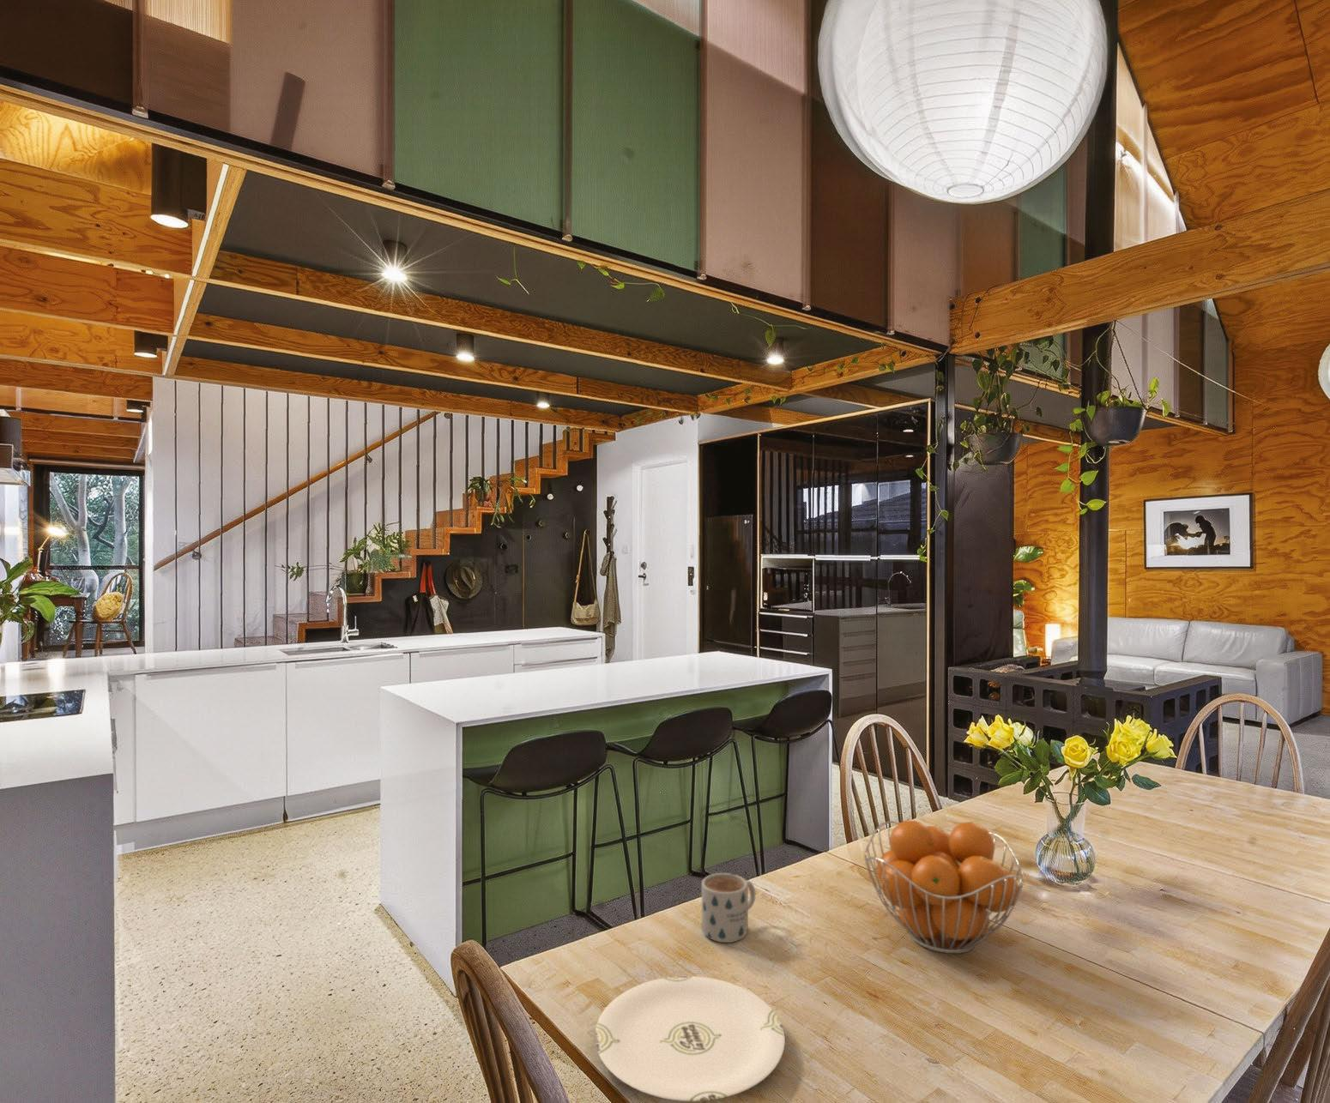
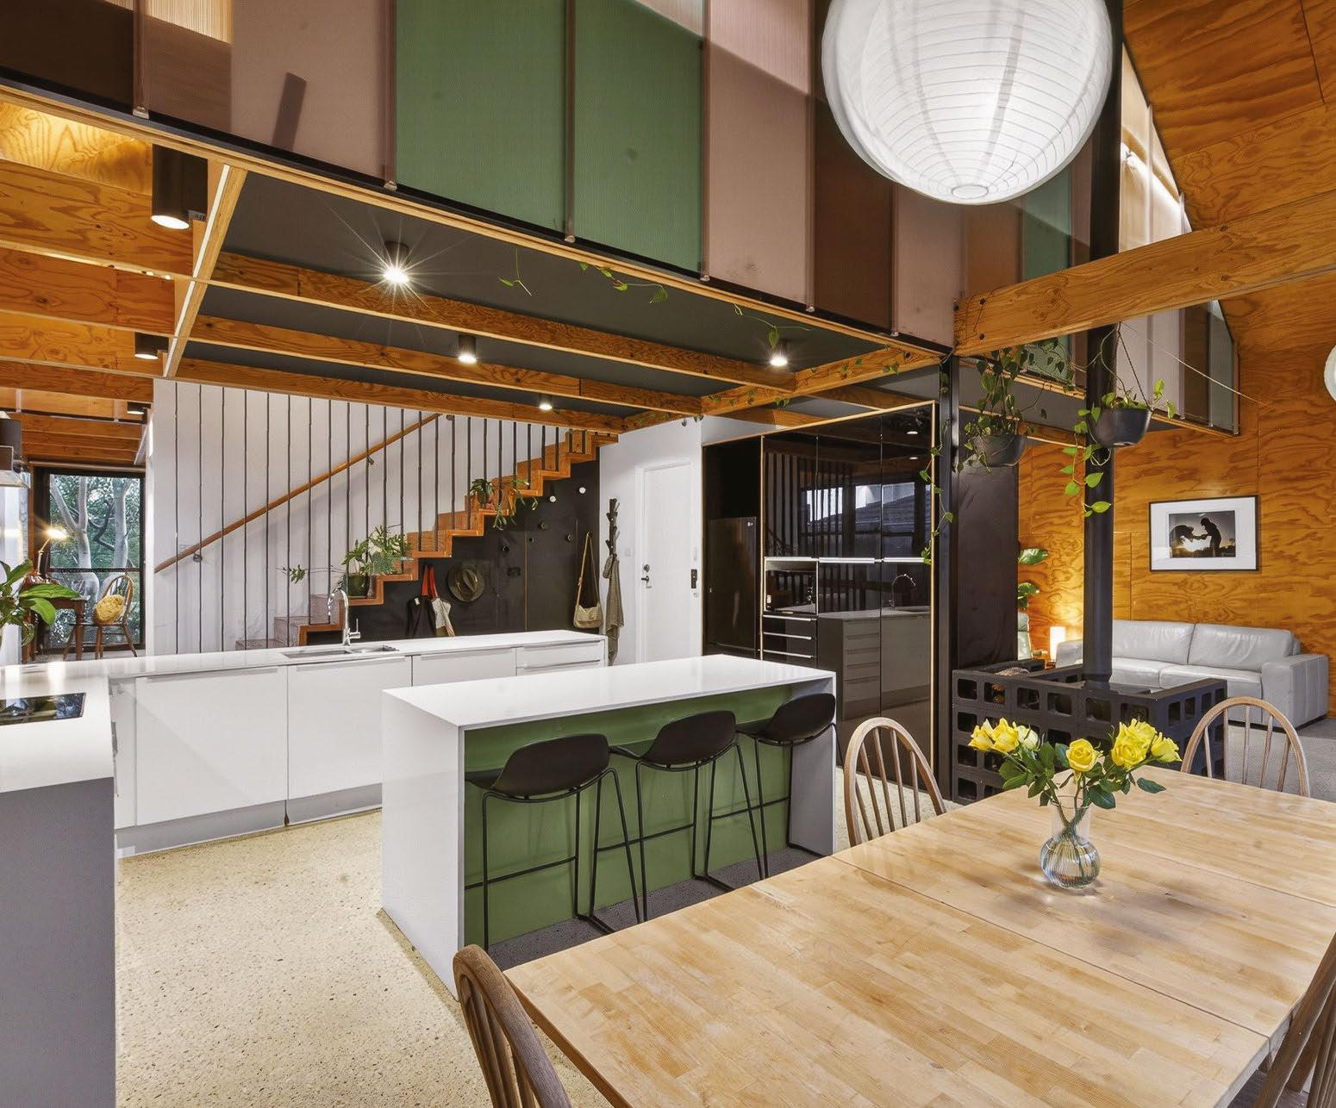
- fruit basket [863,820,1025,955]
- mug [701,872,757,944]
- plate [594,975,787,1102]
